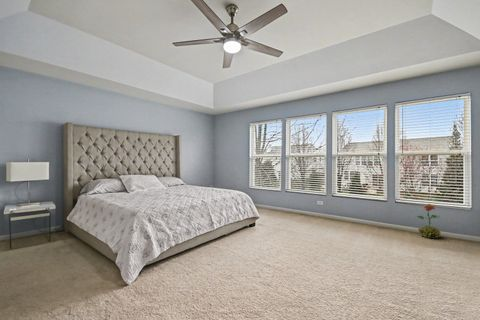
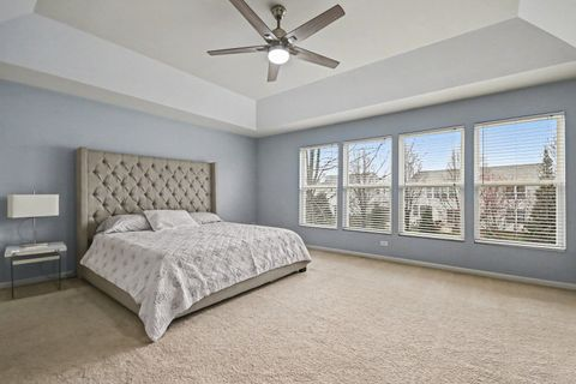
- decorative plant [416,203,442,239]
